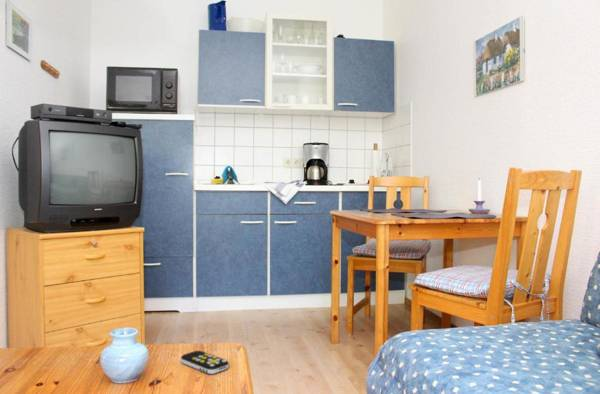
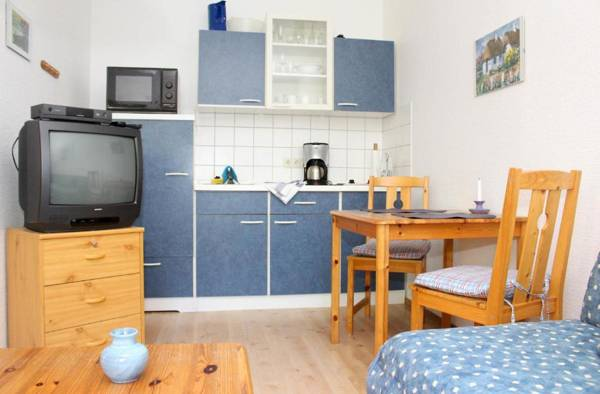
- remote control [180,350,230,375]
